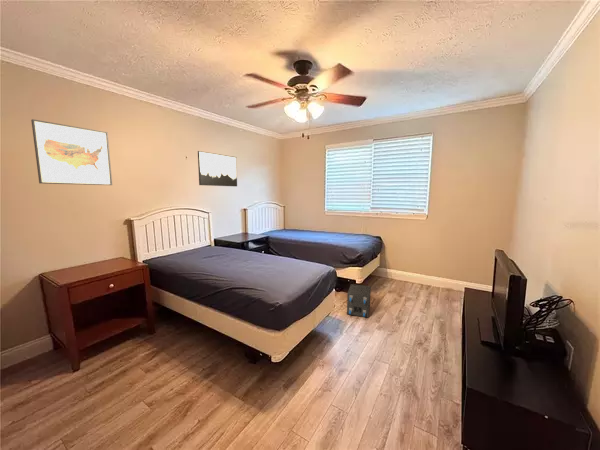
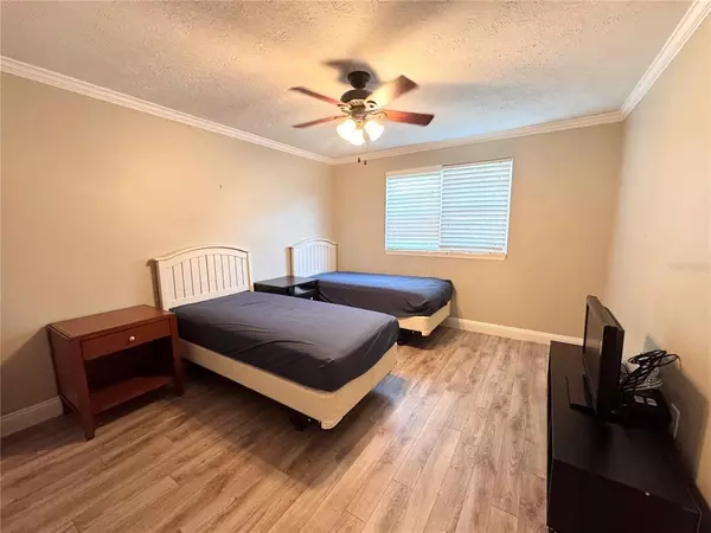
- wall art [30,118,113,186]
- speaker [346,283,372,318]
- wall art [197,150,238,187]
